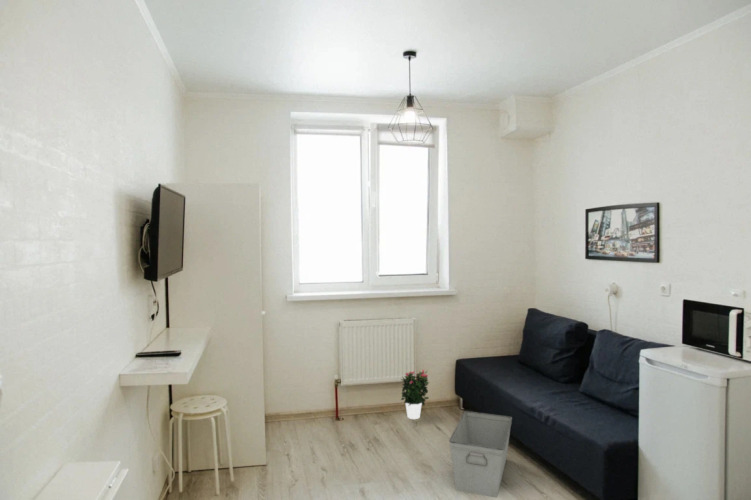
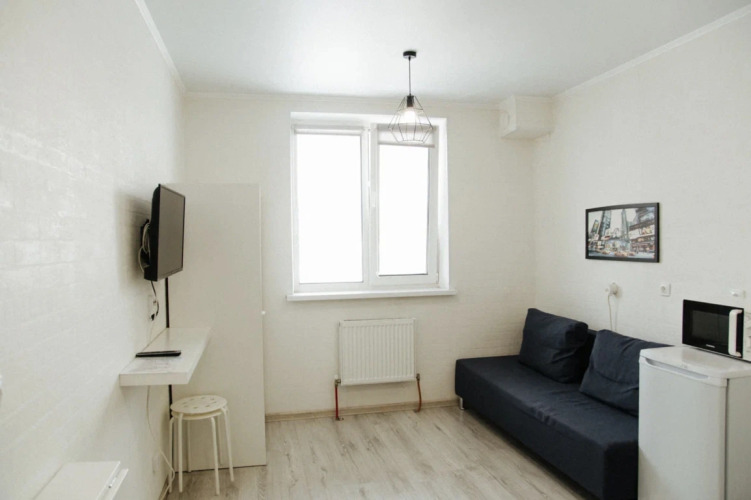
- storage bin [448,410,513,499]
- potted flower [400,369,430,420]
